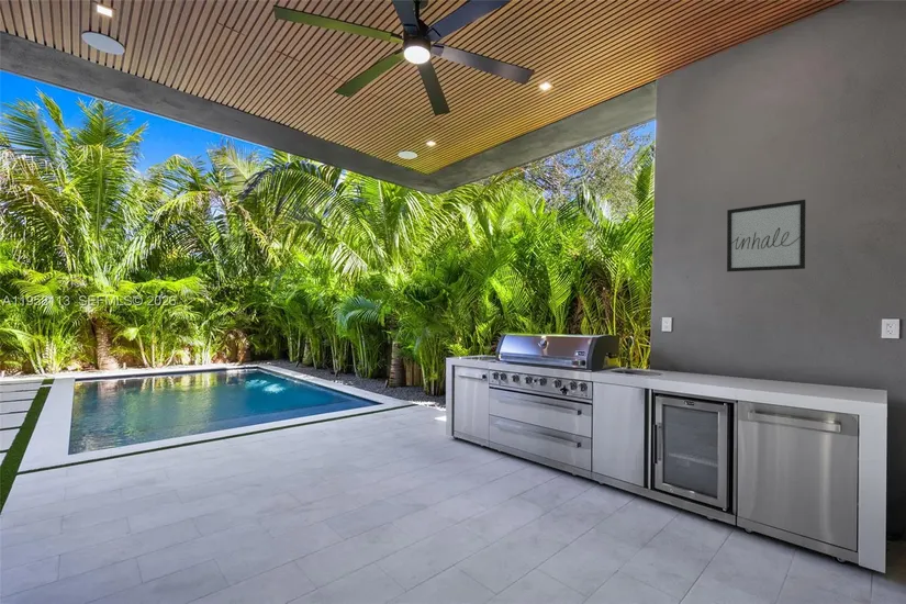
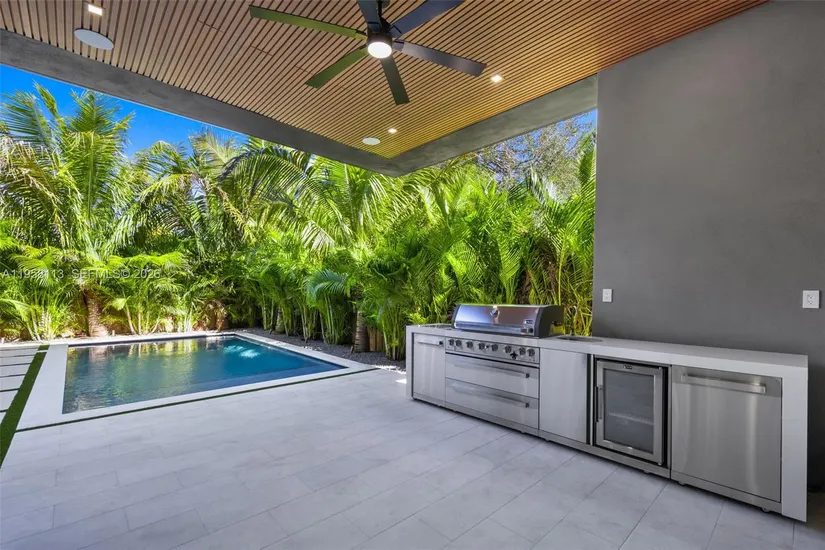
- wall art [726,199,807,273]
